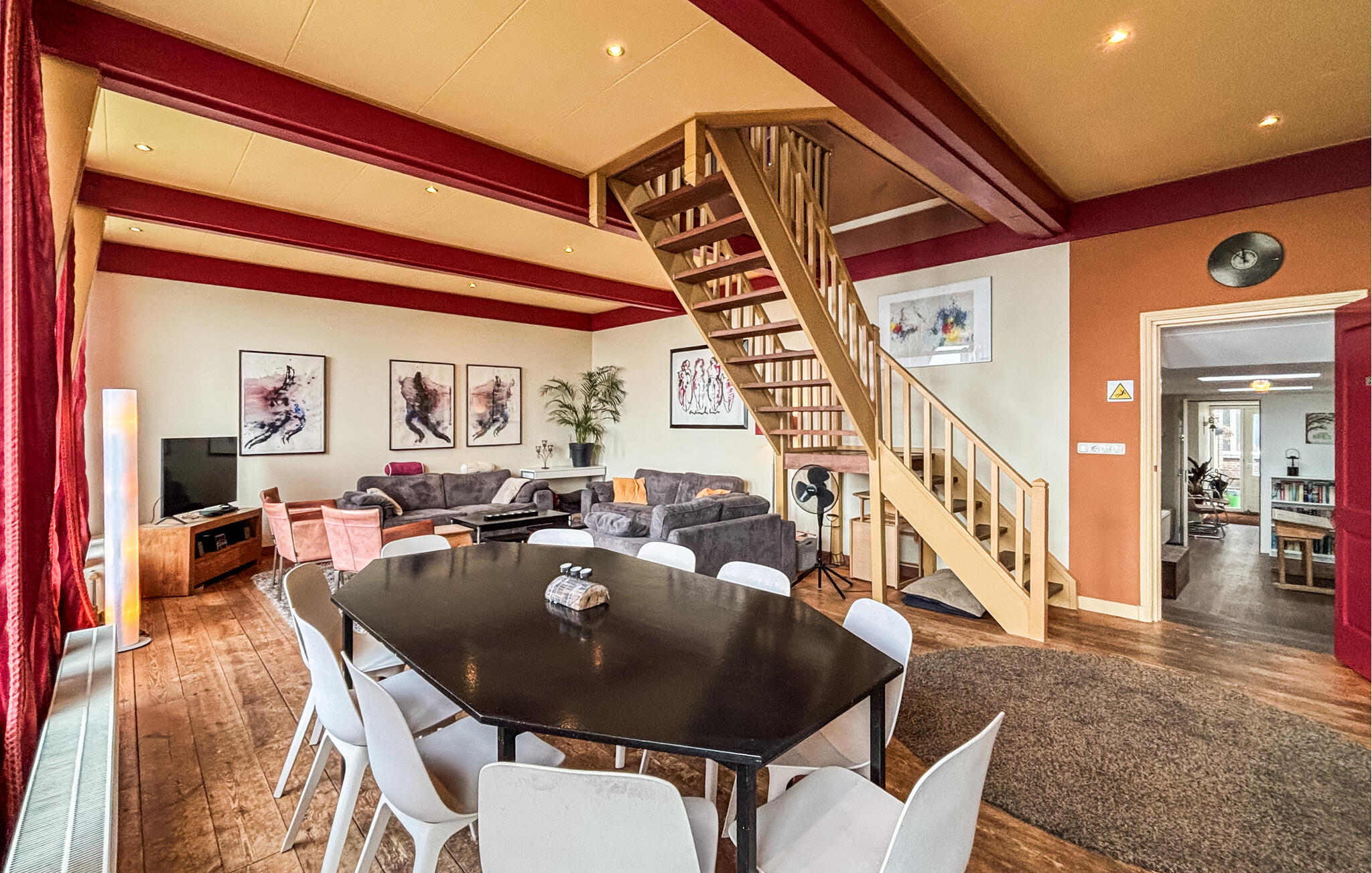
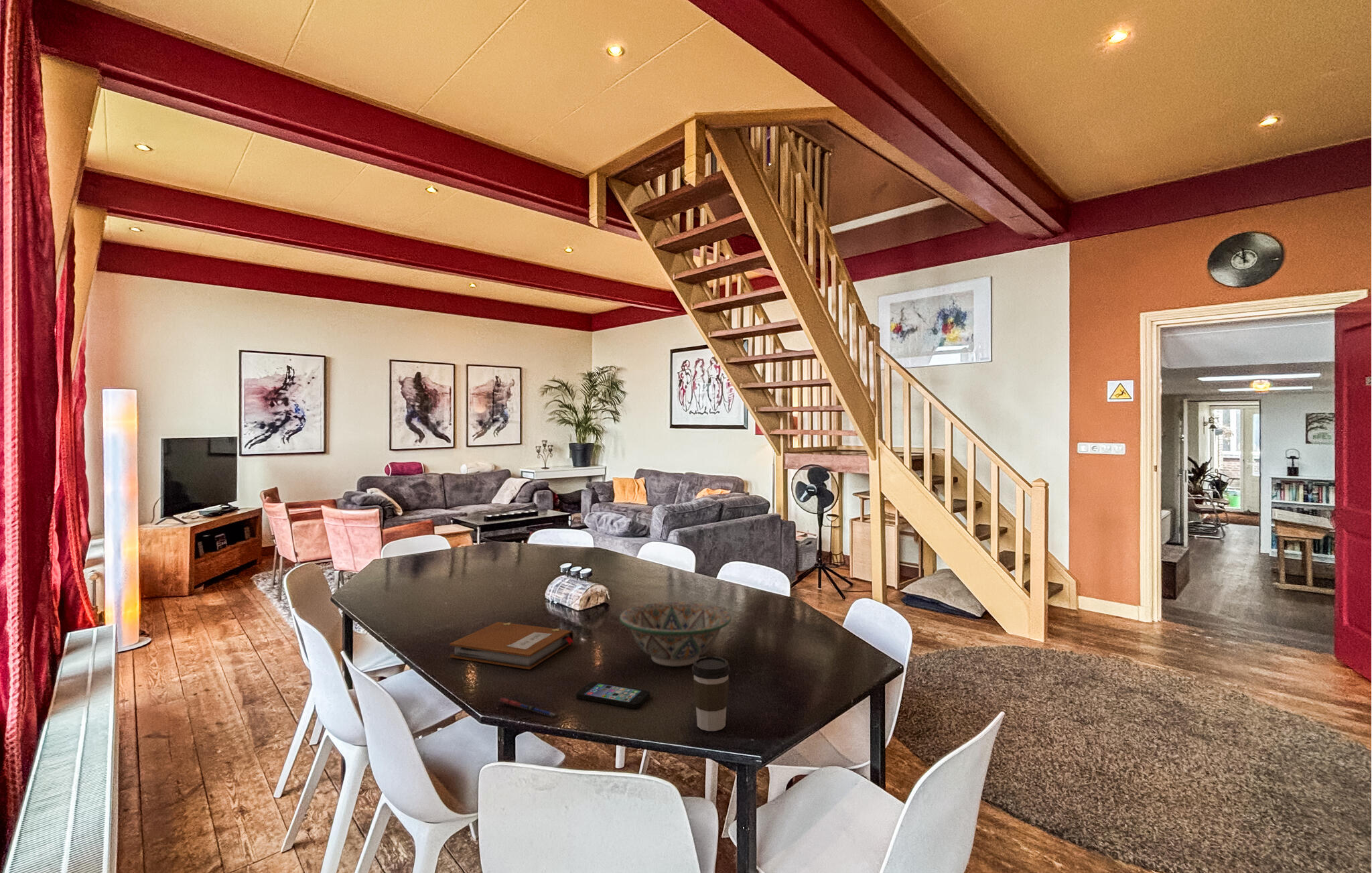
+ notebook [449,621,574,670]
+ coffee cup [691,656,731,732]
+ smartphone [575,681,650,709]
+ pen [499,697,557,718]
+ decorative bowl [619,602,732,667]
